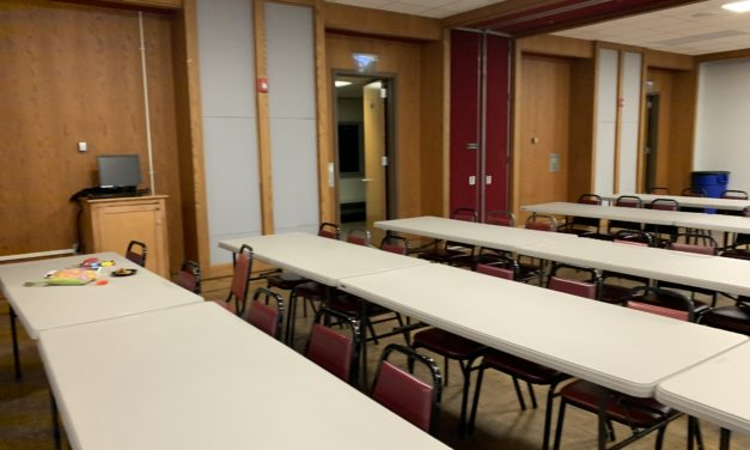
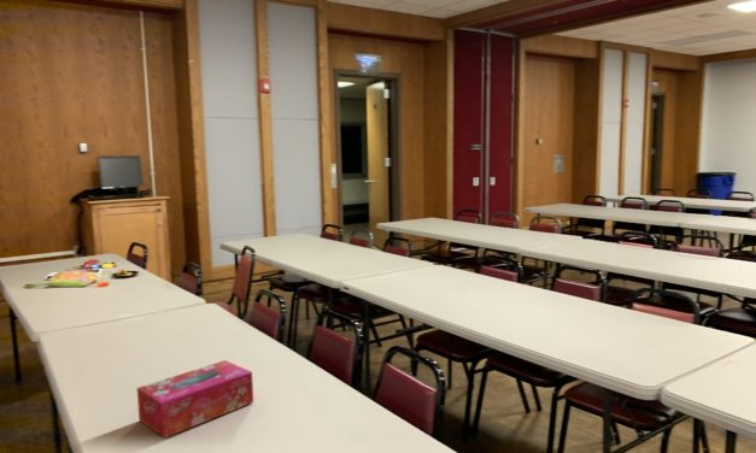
+ tissue box [136,359,254,439]
